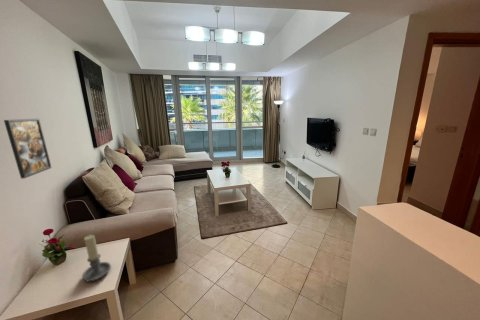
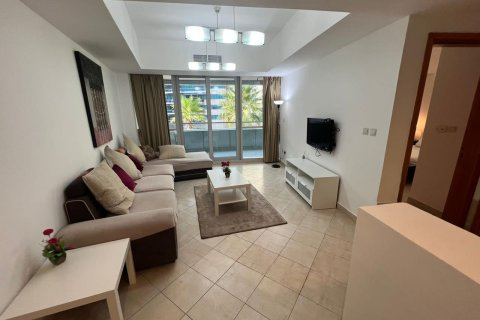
- candle holder [81,233,112,282]
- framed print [3,118,53,180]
